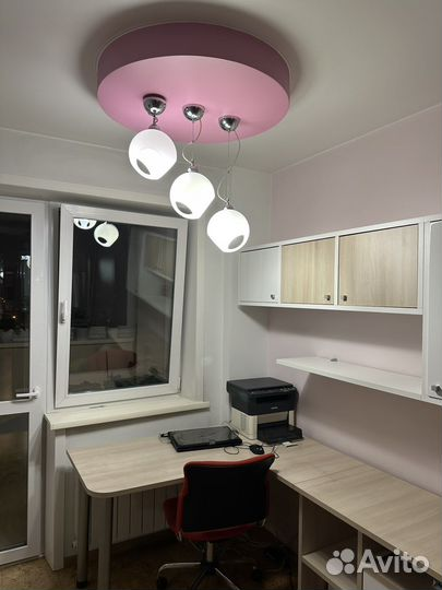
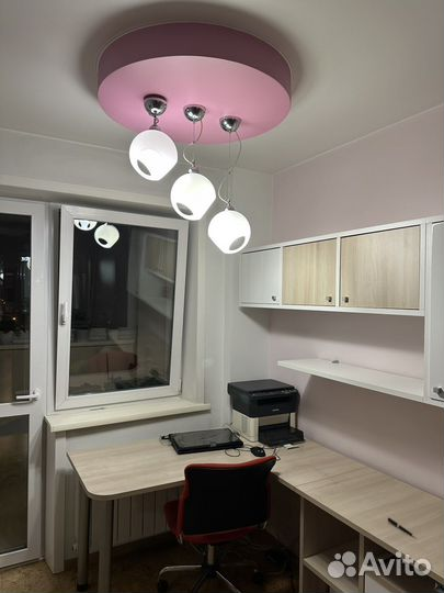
+ pen [386,516,418,539]
